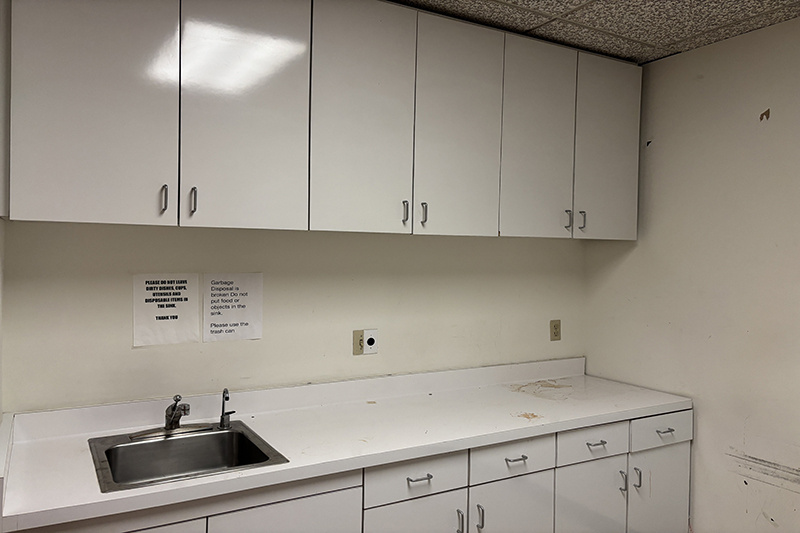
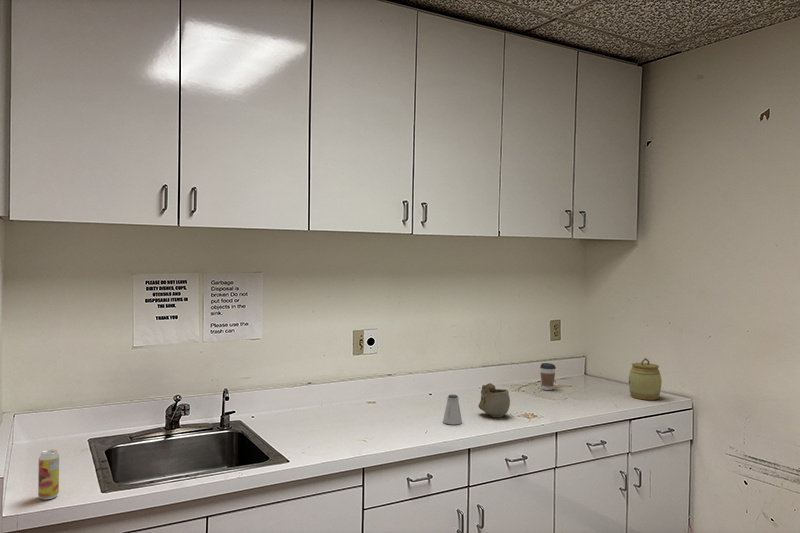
+ mug [478,382,511,418]
+ saltshaker [442,394,463,426]
+ beverage can [37,448,60,500]
+ jar [628,357,663,401]
+ coffee cup [539,362,557,391]
